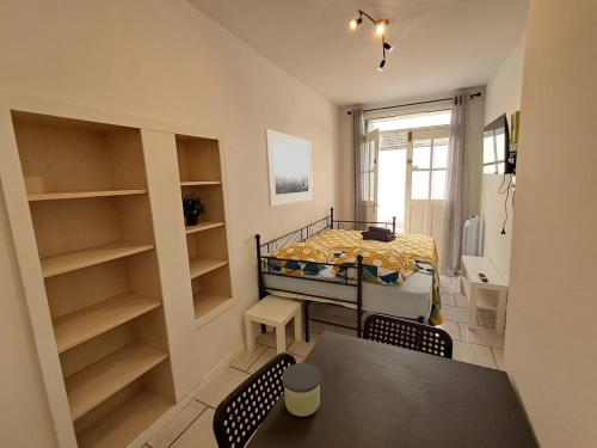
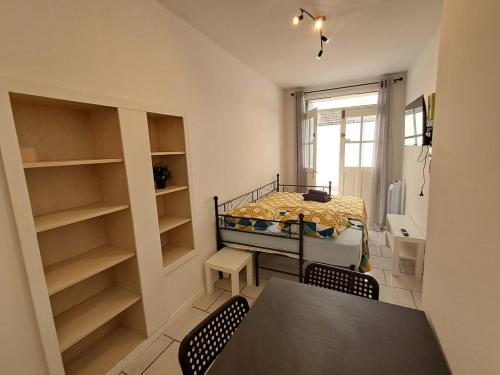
- candle [281,362,322,417]
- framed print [264,128,314,207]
